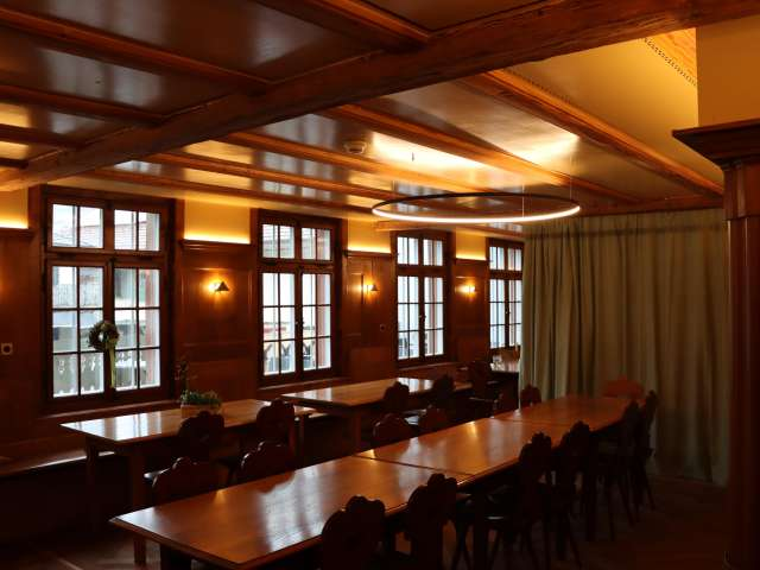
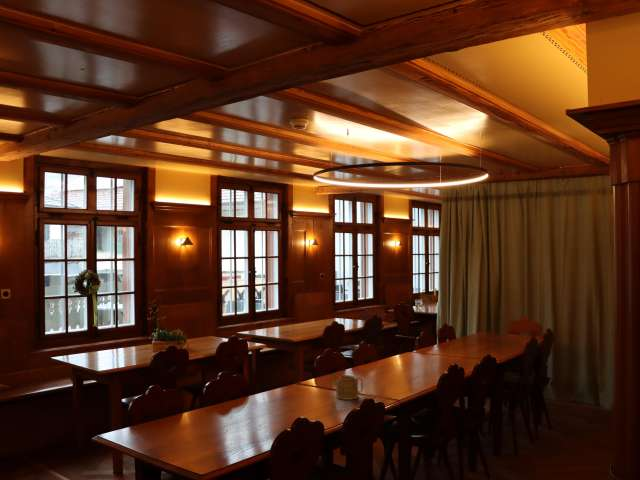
+ teapot [329,374,364,401]
